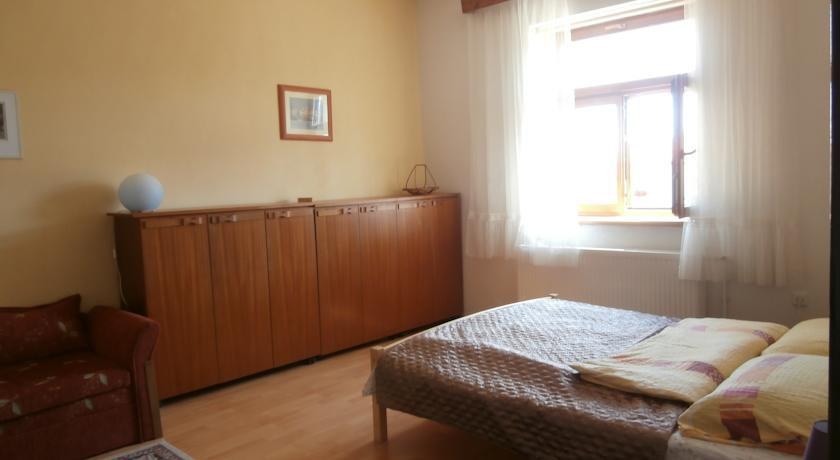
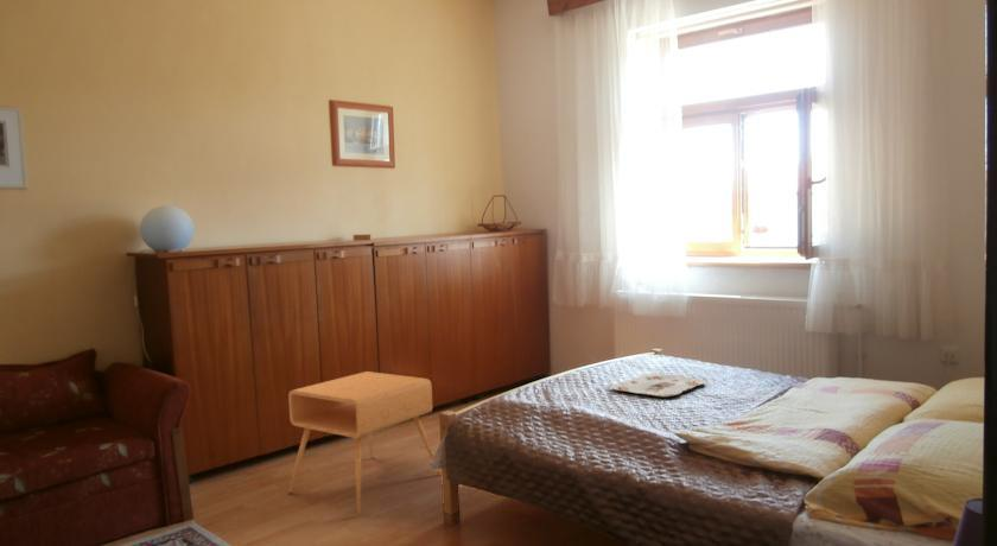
+ side table [287,370,442,515]
+ serving tray [611,373,707,399]
